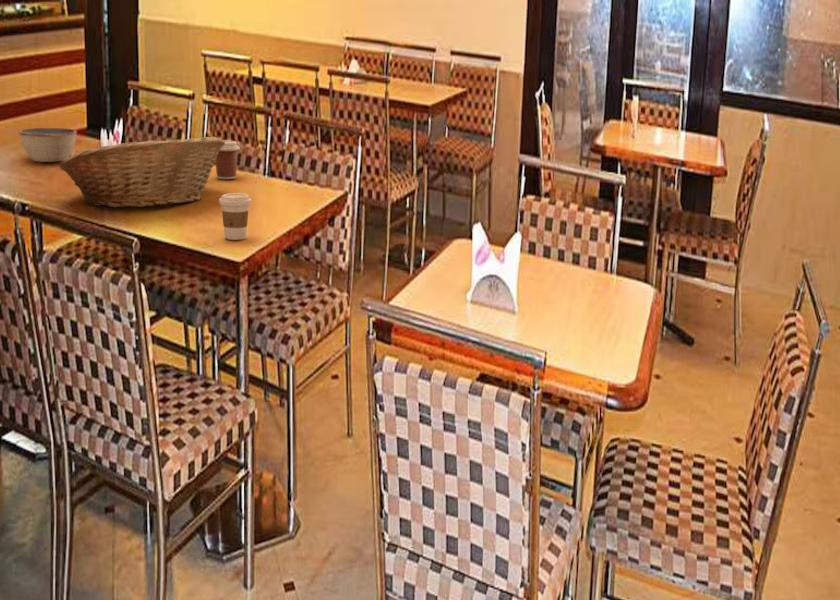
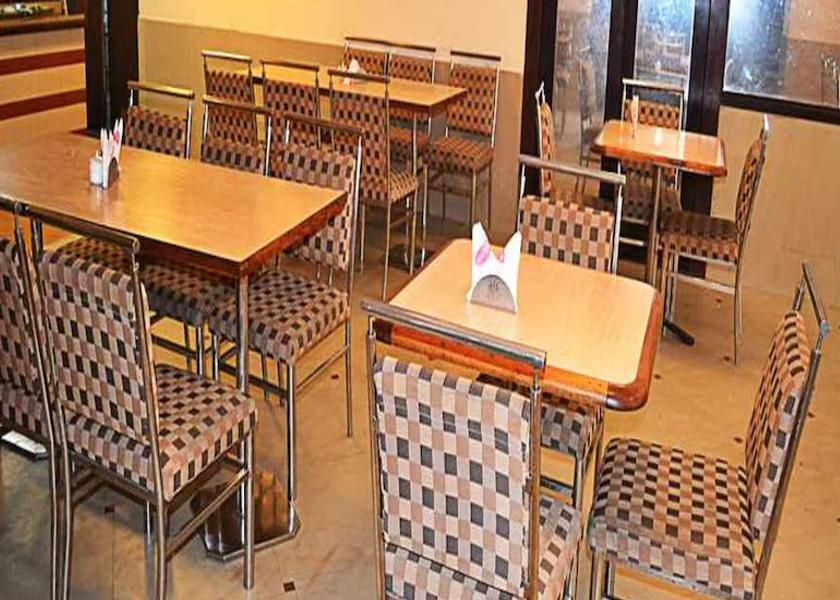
- coffee cup [218,192,252,241]
- coffee cup [215,140,241,180]
- fruit basket [58,135,225,208]
- bowl [18,127,78,163]
